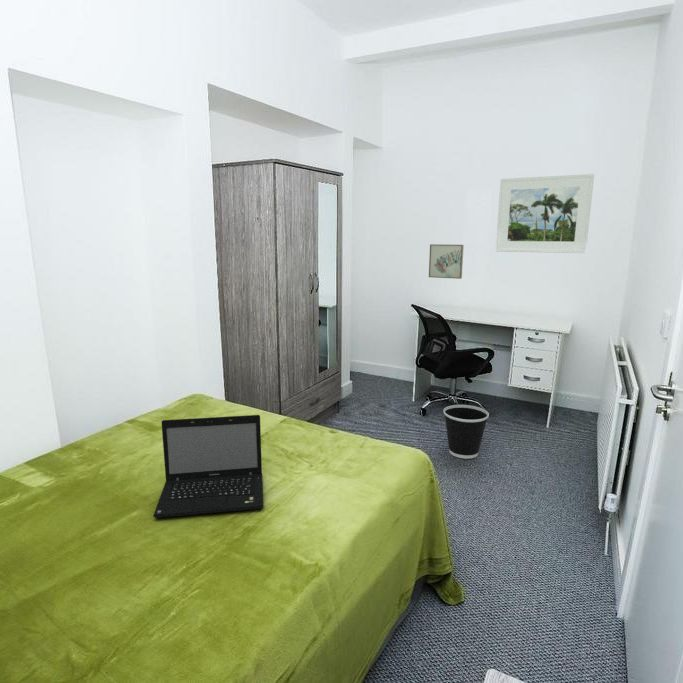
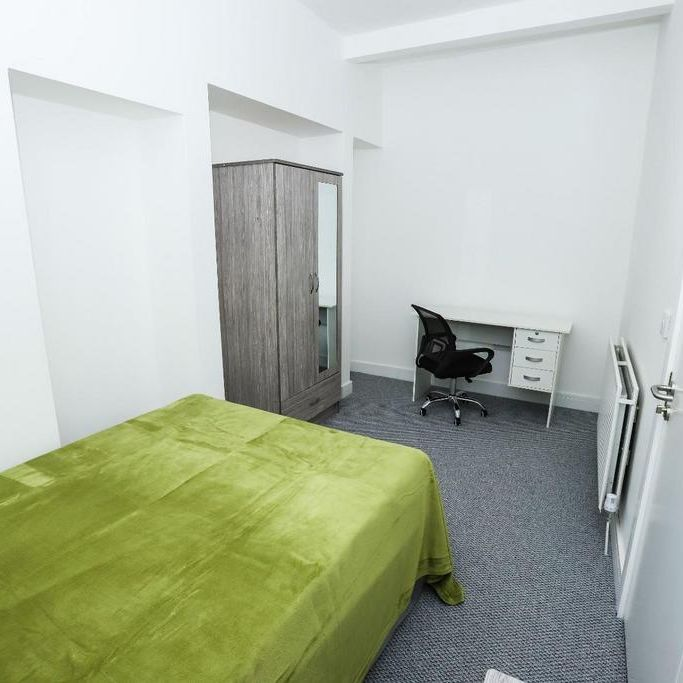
- wastebasket [443,404,490,460]
- wall art [428,243,465,280]
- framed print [495,173,595,254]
- laptop [153,414,265,519]
